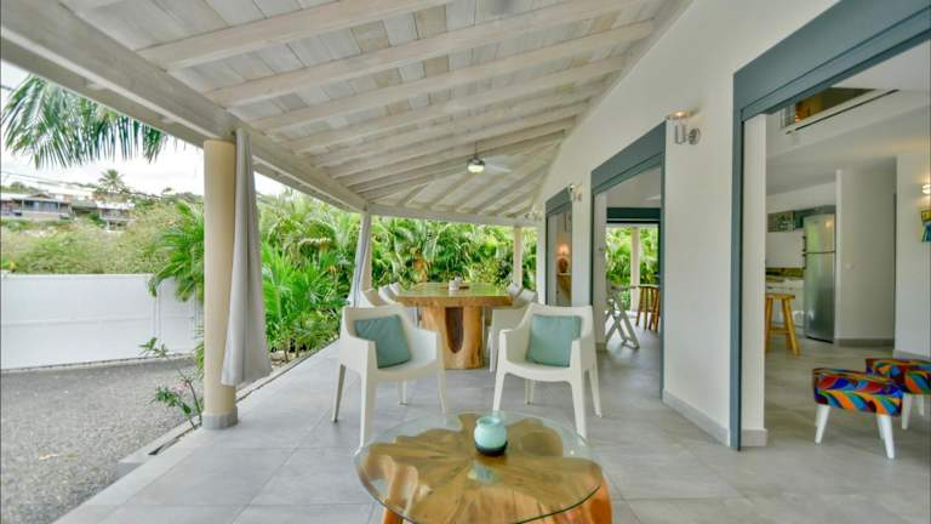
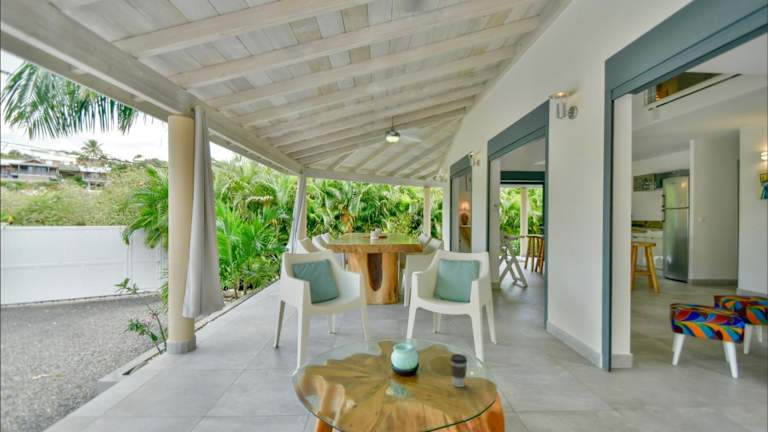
+ coffee cup [449,353,468,388]
